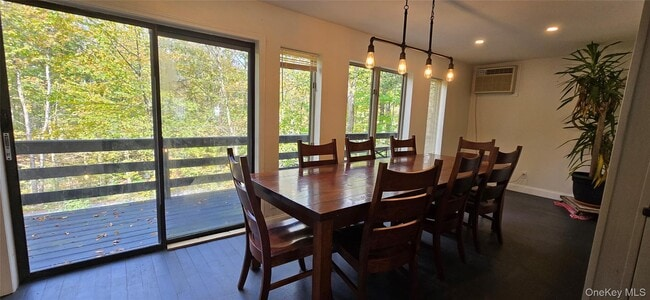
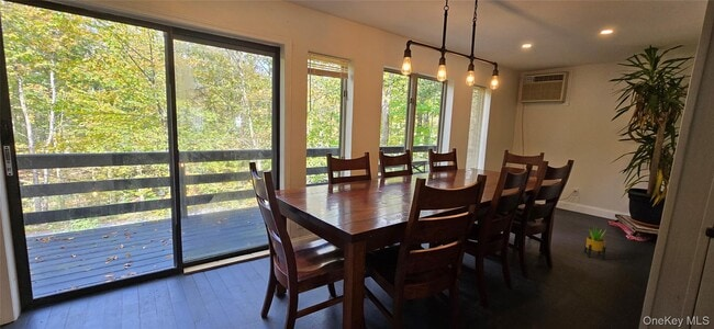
+ potted plant [583,226,606,261]
